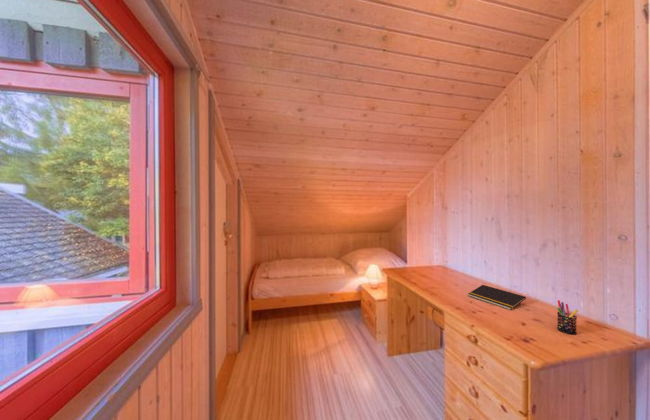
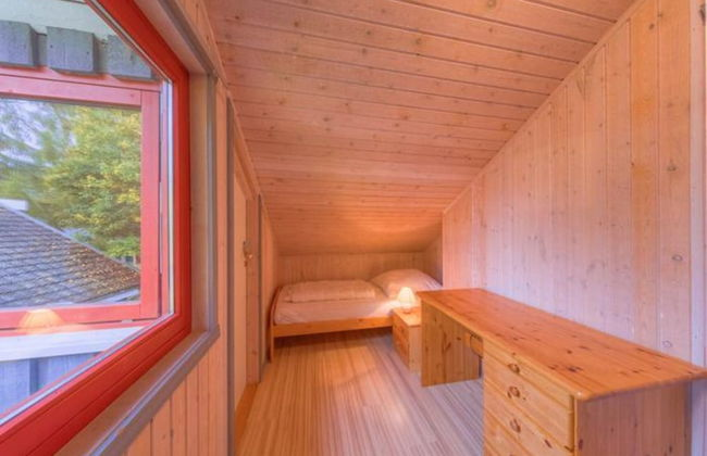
- pen holder [556,299,579,335]
- notepad [467,284,527,311]
